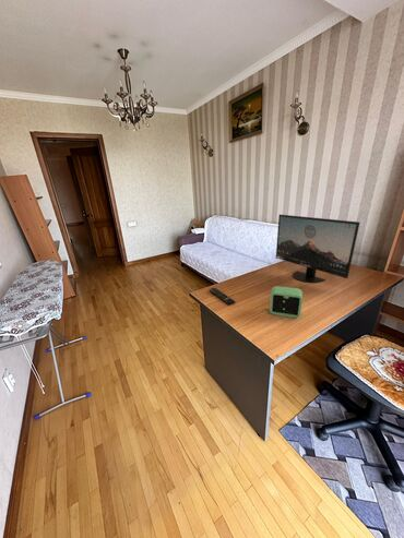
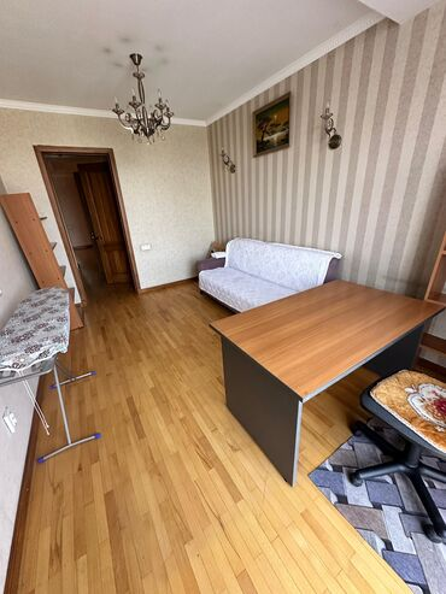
- alarm clock [269,285,304,319]
- remote control [209,287,236,307]
- monitor [275,214,360,284]
